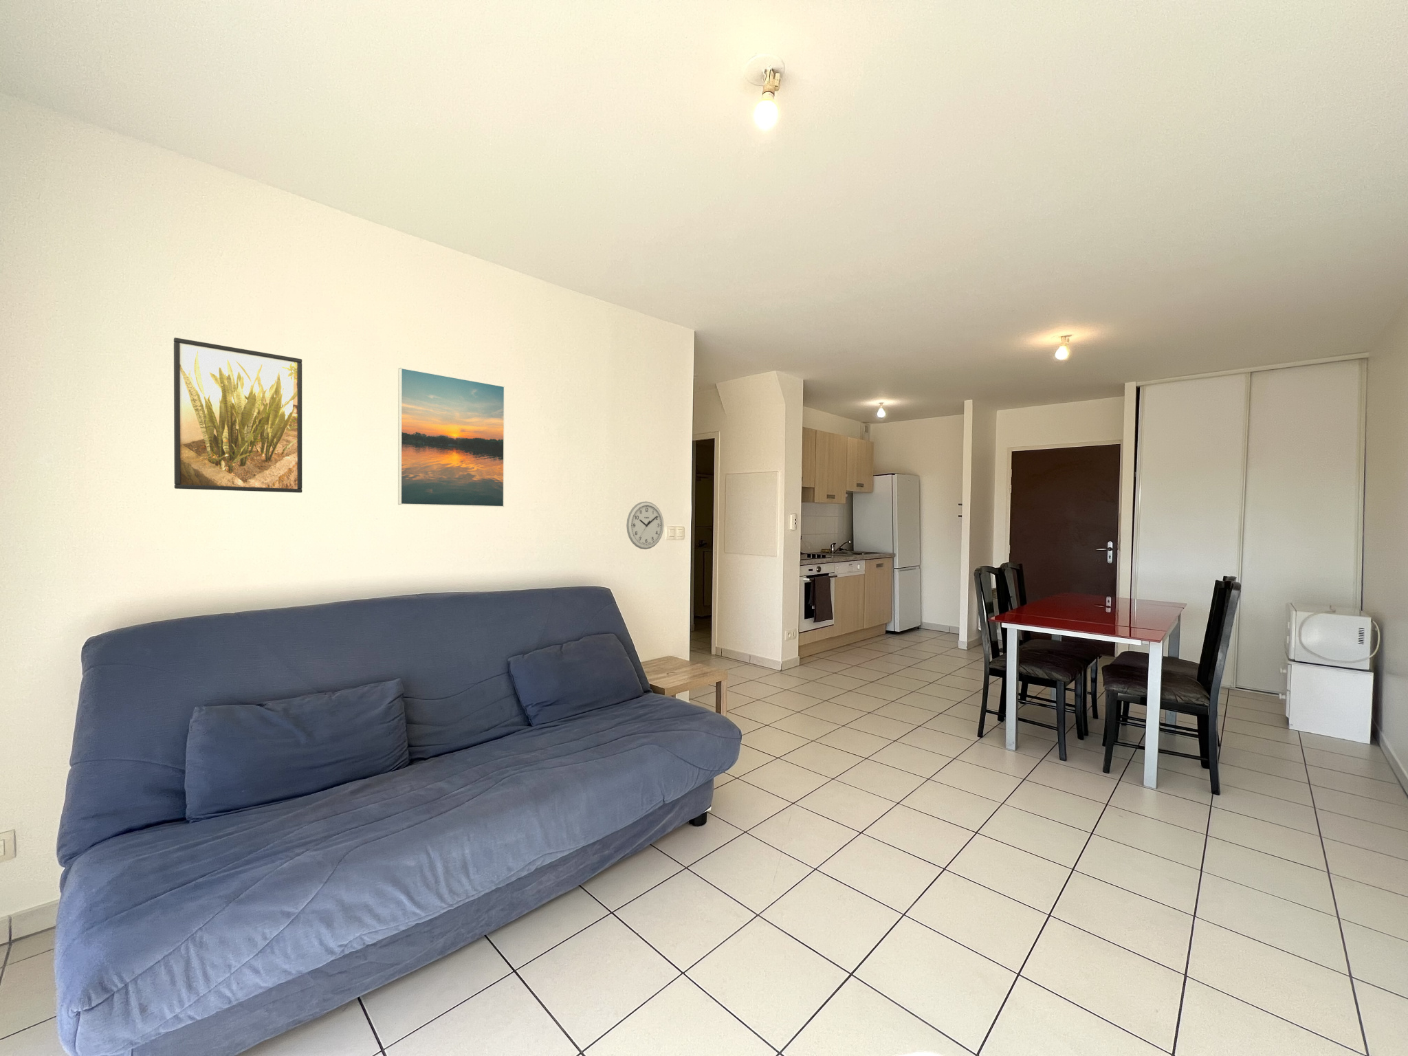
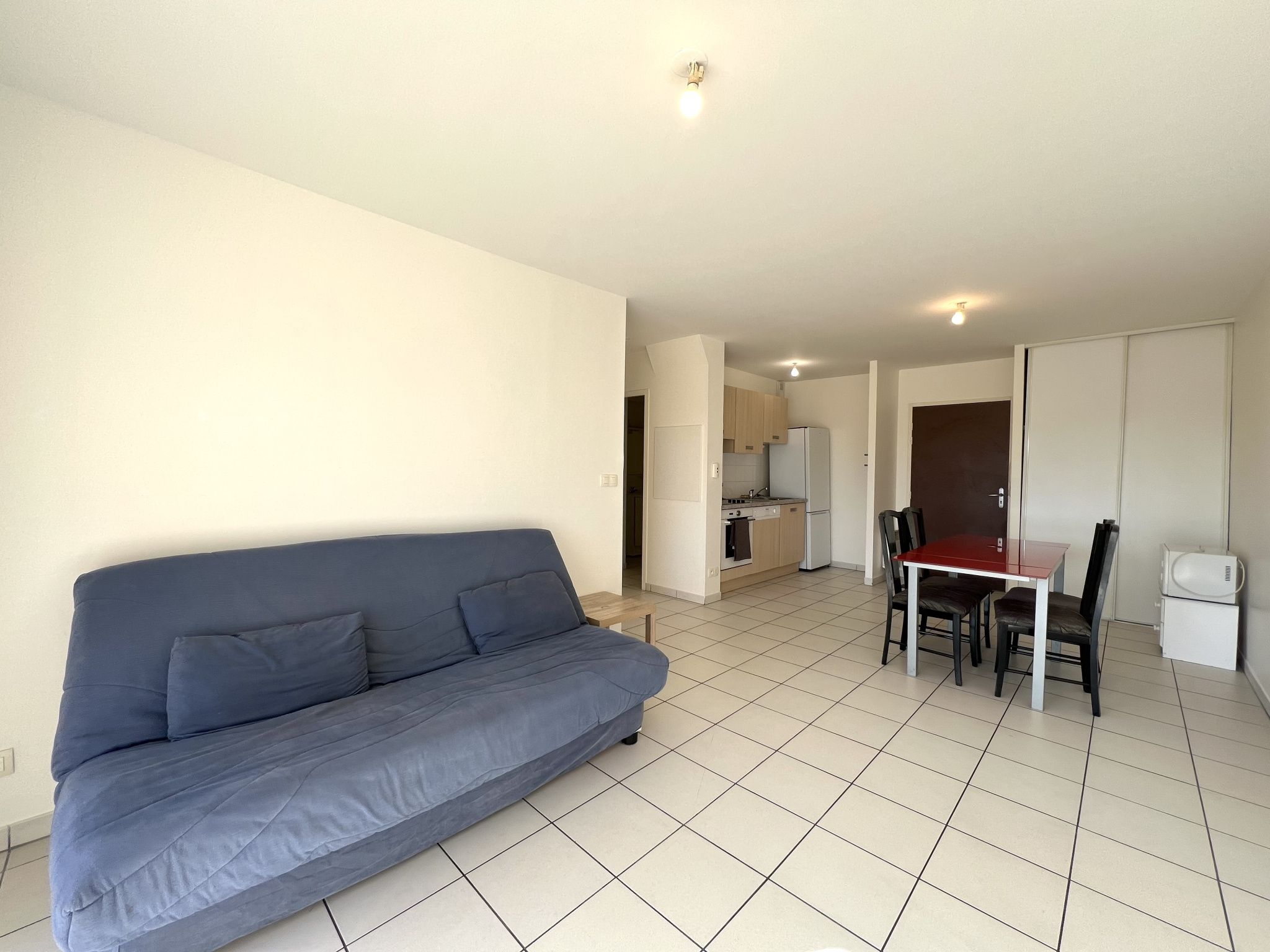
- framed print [397,367,506,507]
- wall clock [625,500,664,550]
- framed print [173,337,303,494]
